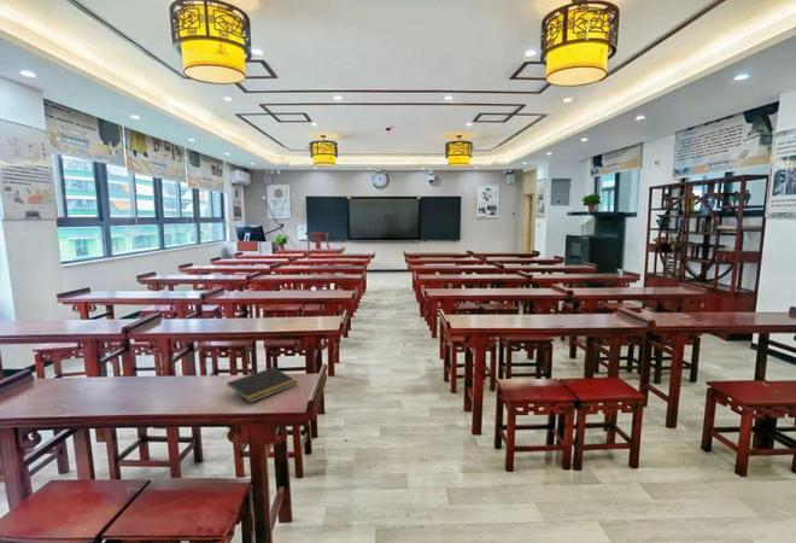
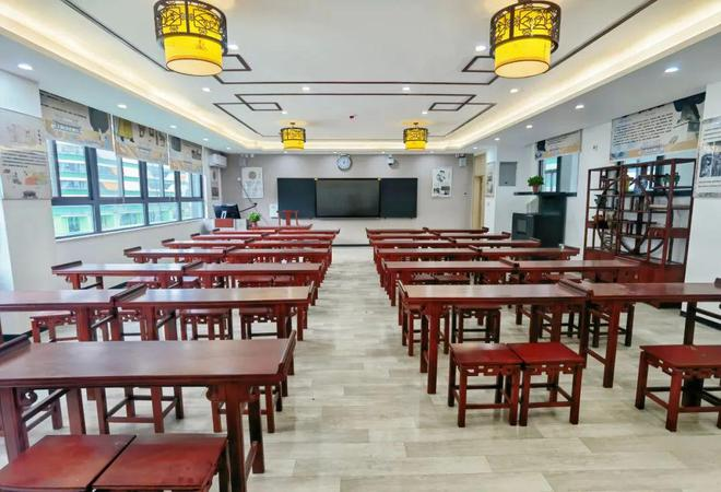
- notepad [226,366,299,404]
